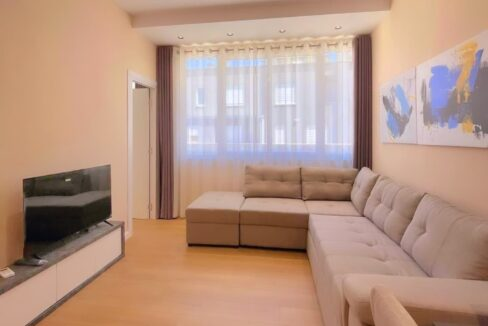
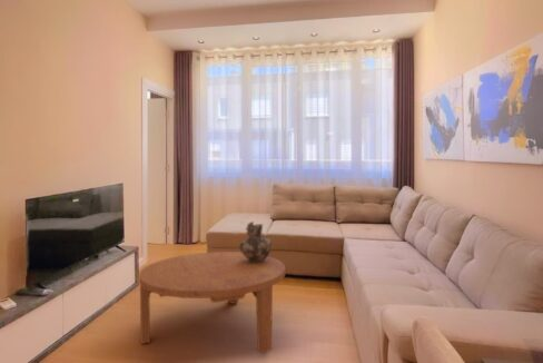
+ coffee table [138,251,286,354]
+ vase [238,220,273,262]
